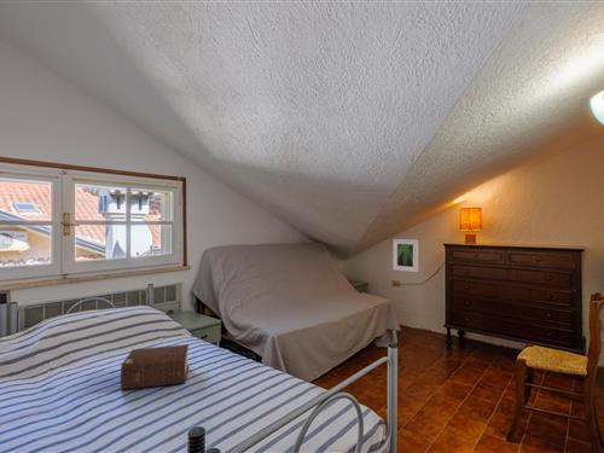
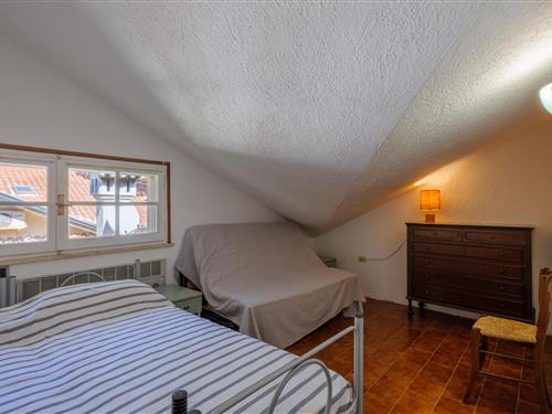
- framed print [391,238,419,273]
- bible [120,343,190,391]
